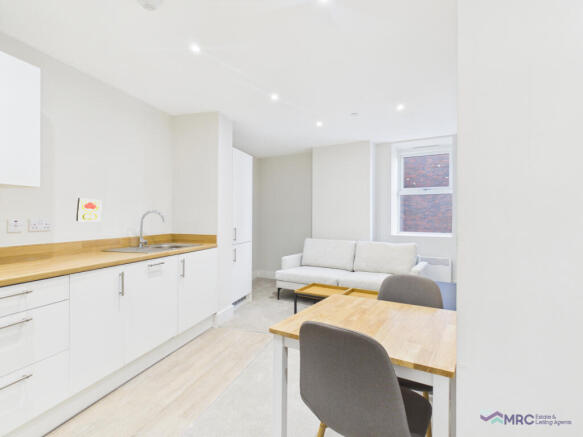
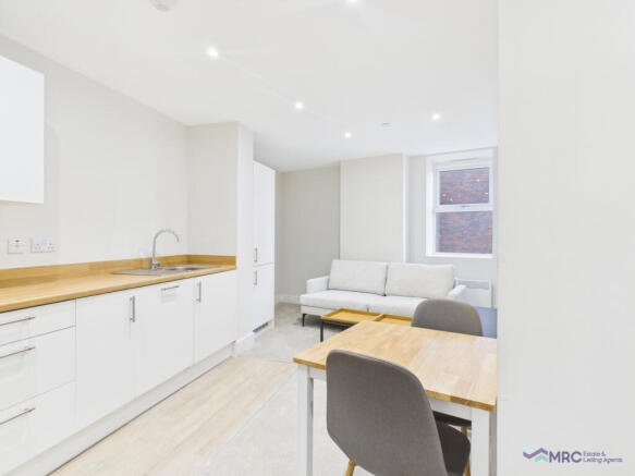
- decorative tile [75,197,103,223]
